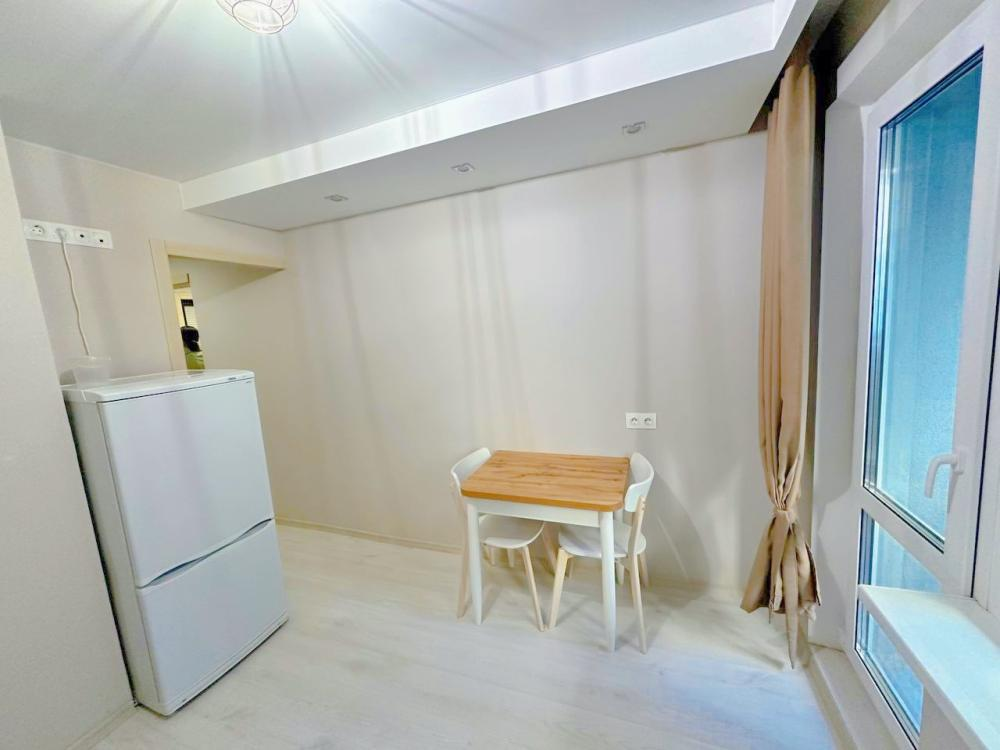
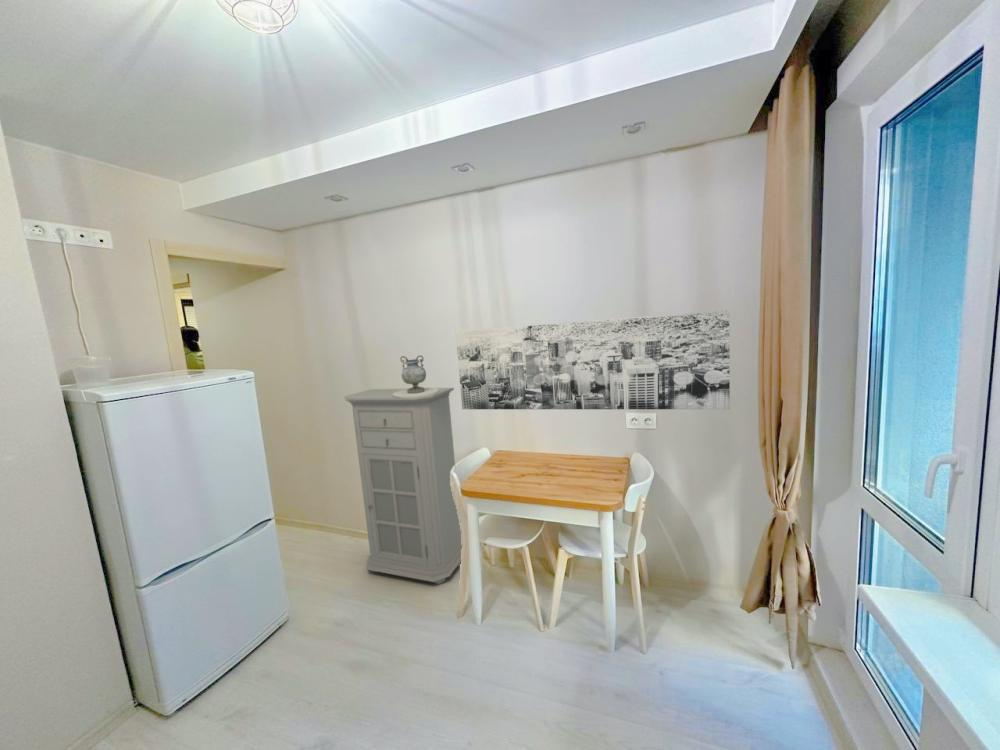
+ wall art [455,309,731,410]
+ decorative vase [393,354,439,398]
+ cabinet [343,387,463,585]
